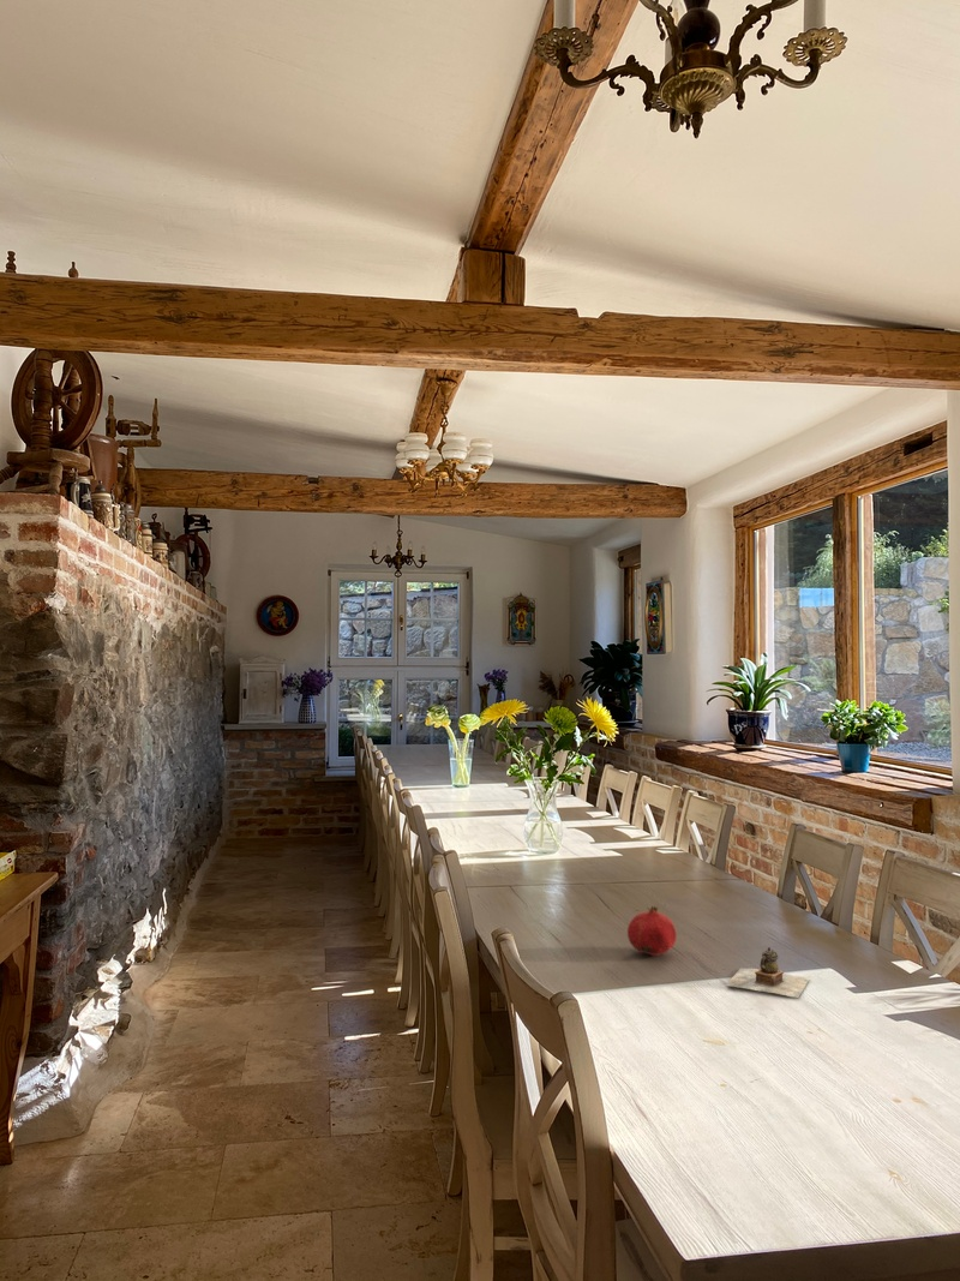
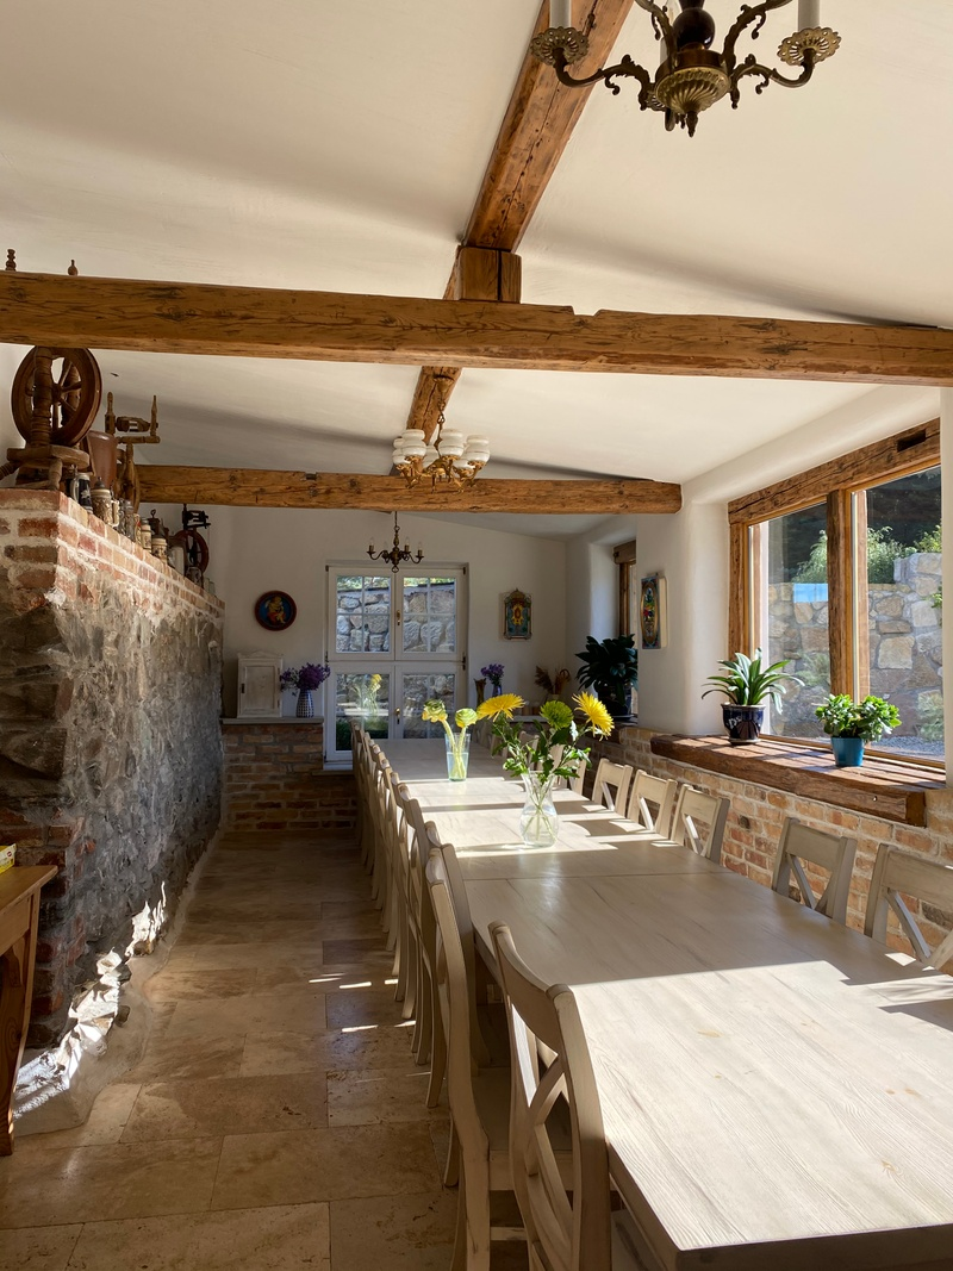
- fruit [626,905,678,957]
- teapot [726,946,811,999]
